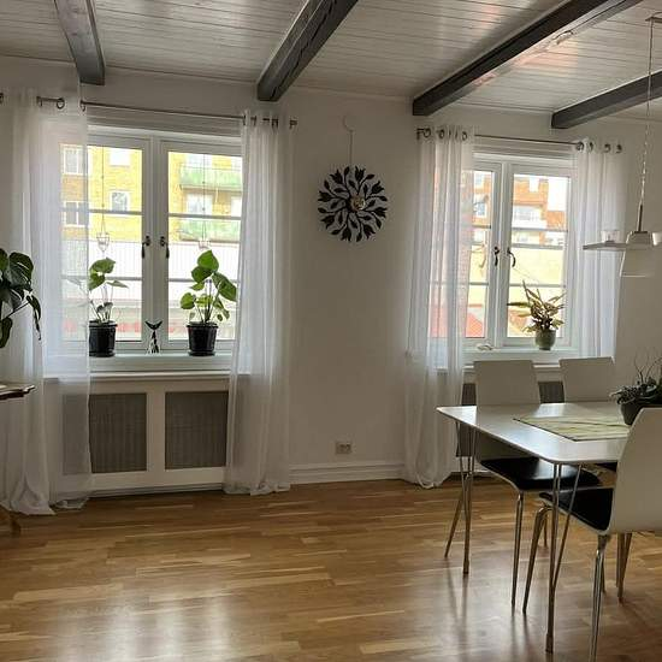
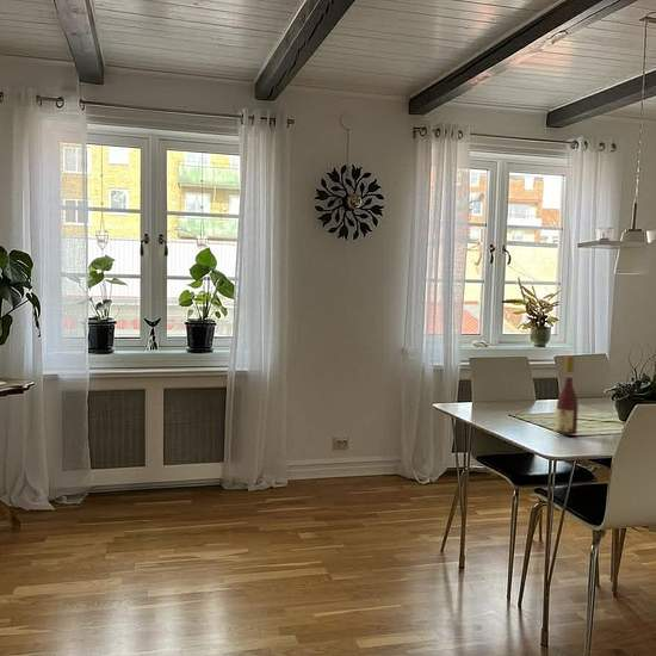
+ wine bottle [553,354,580,435]
